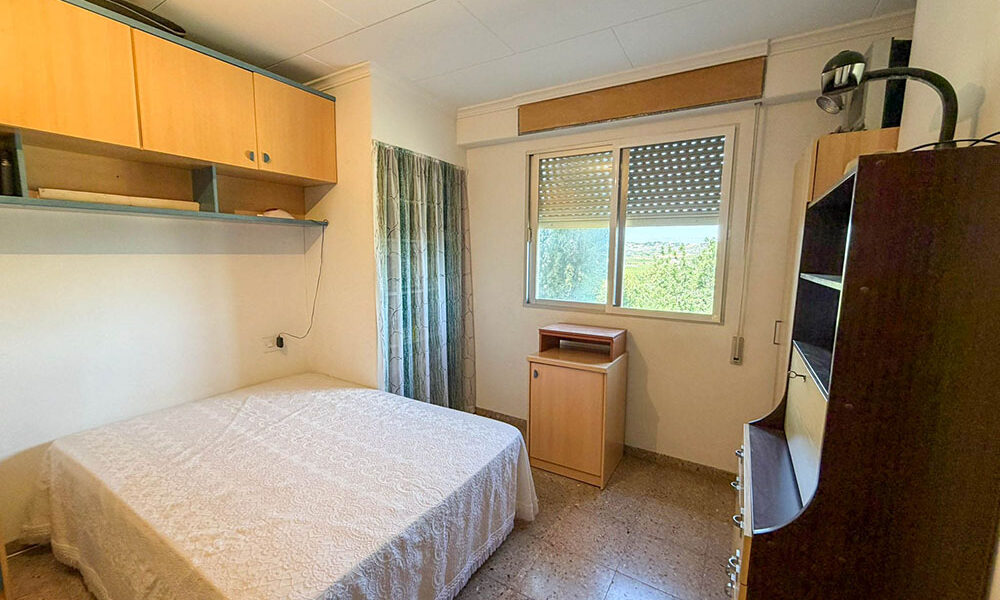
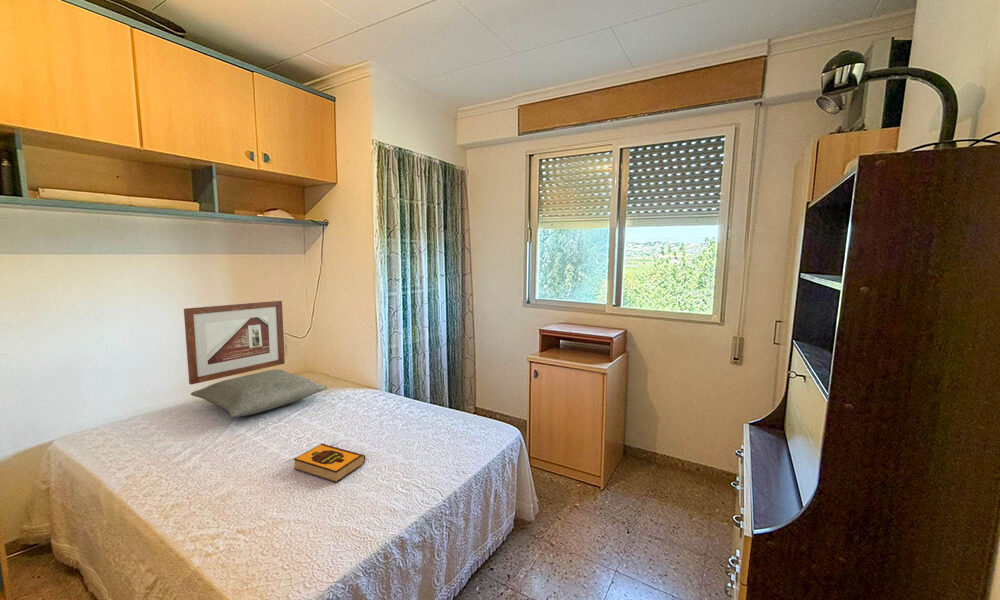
+ picture frame [183,300,286,386]
+ pillow [190,368,329,418]
+ hardback book [292,442,366,483]
